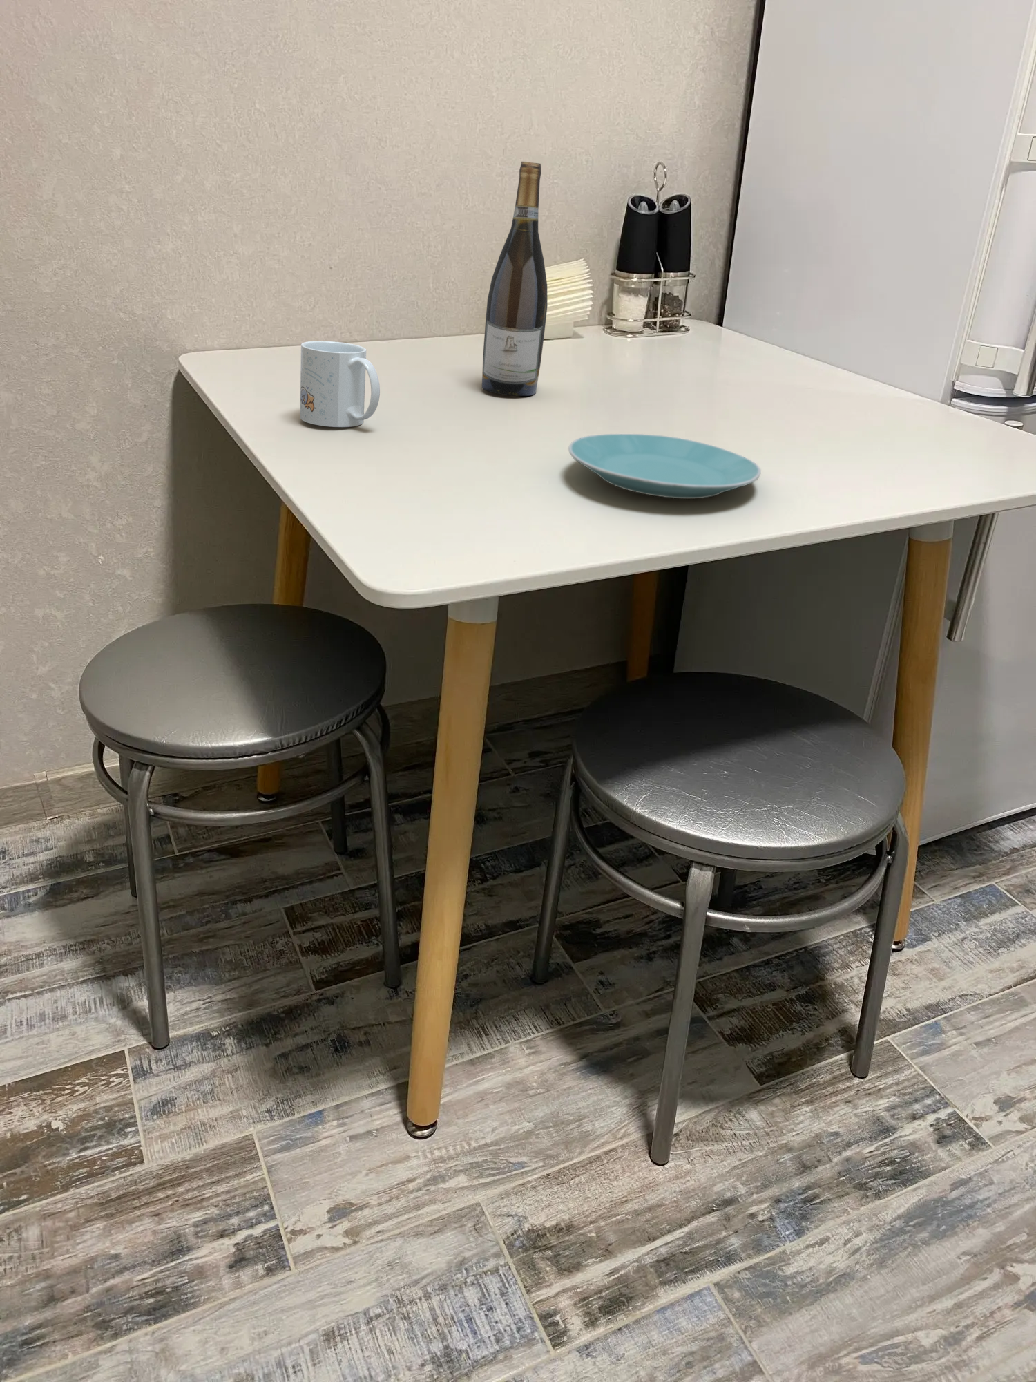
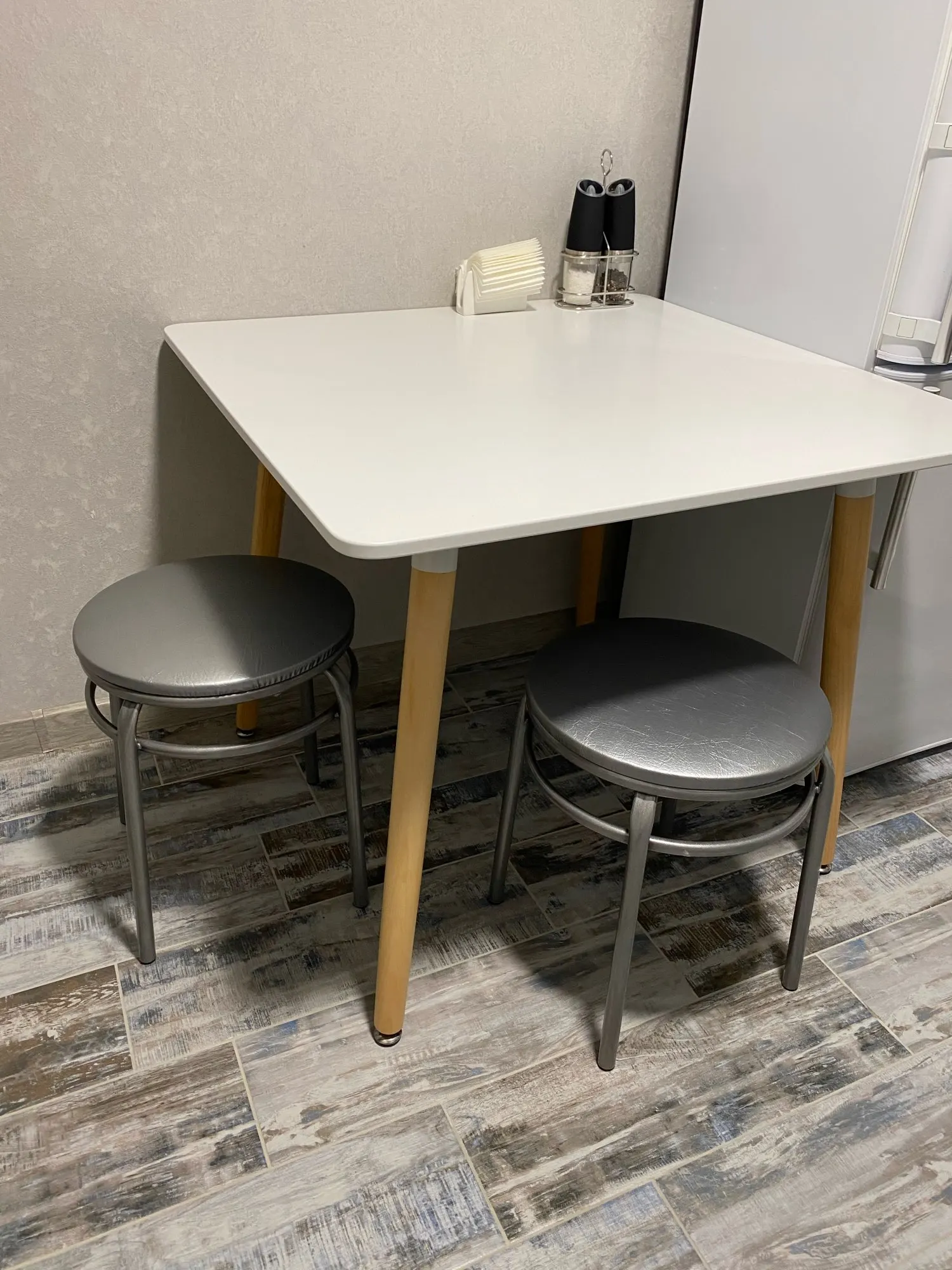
- wine bottle [481,161,548,396]
- mug [299,341,381,428]
- plate [568,433,762,499]
